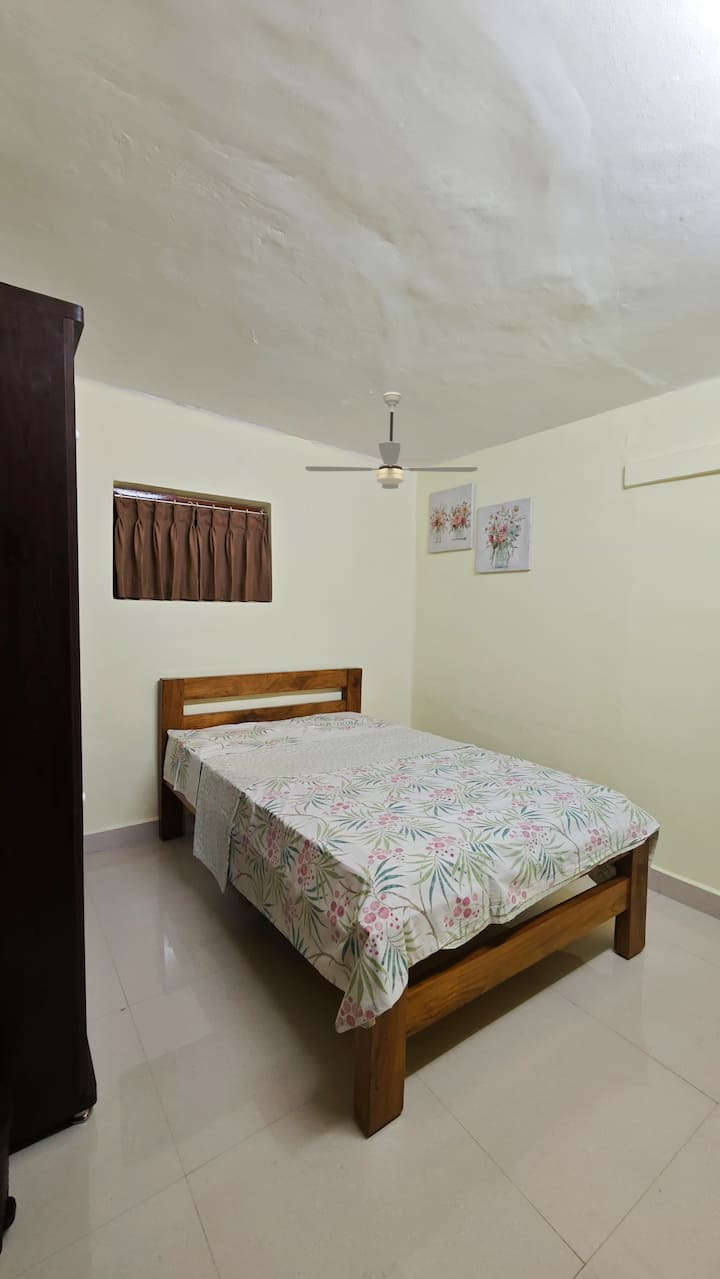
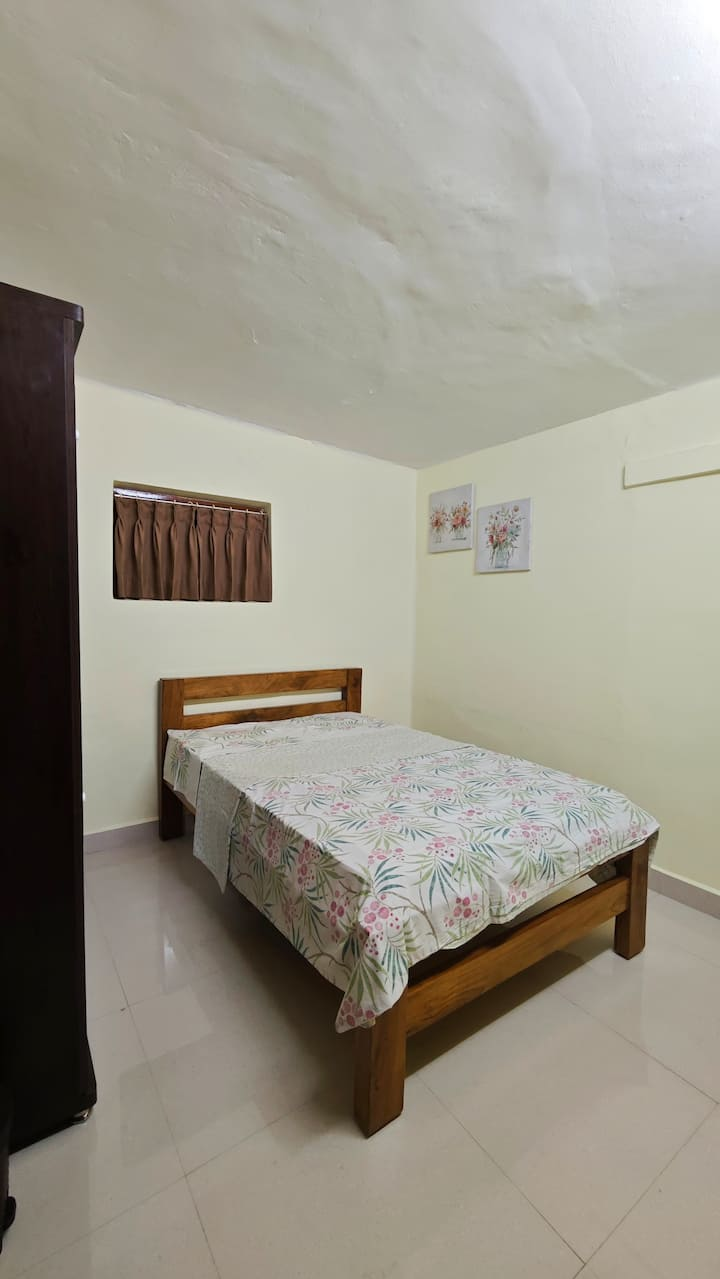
- ceiling fan [304,391,479,490]
